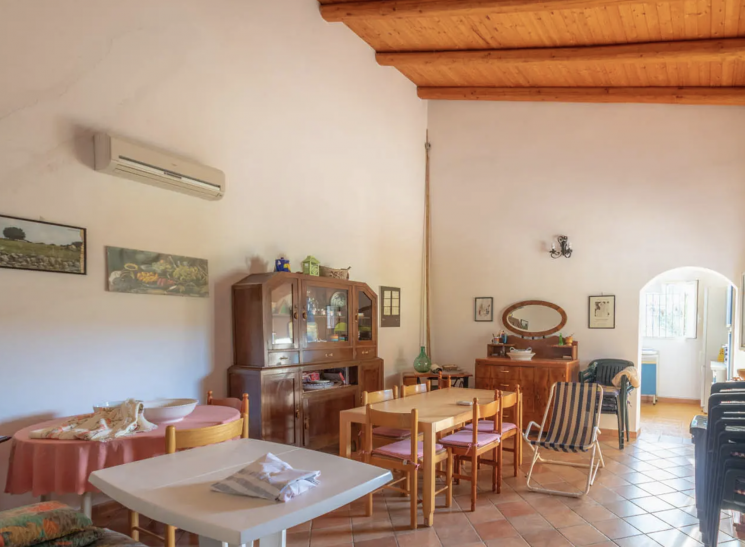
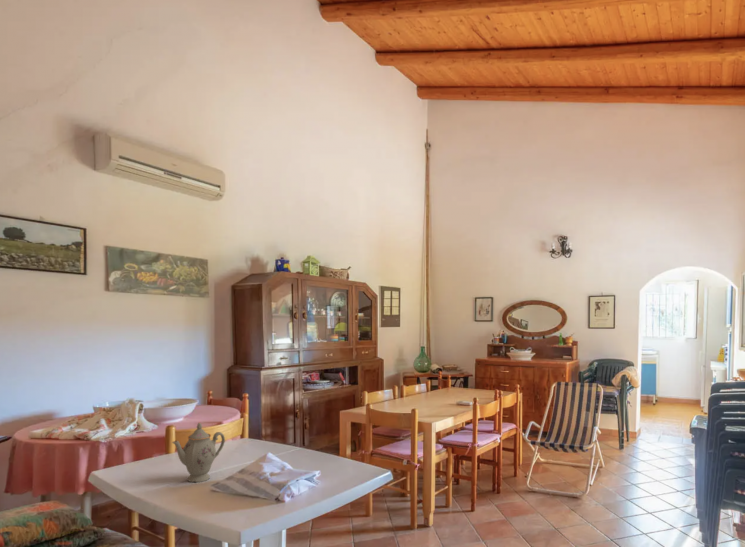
+ chinaware [171,422,226,483]
